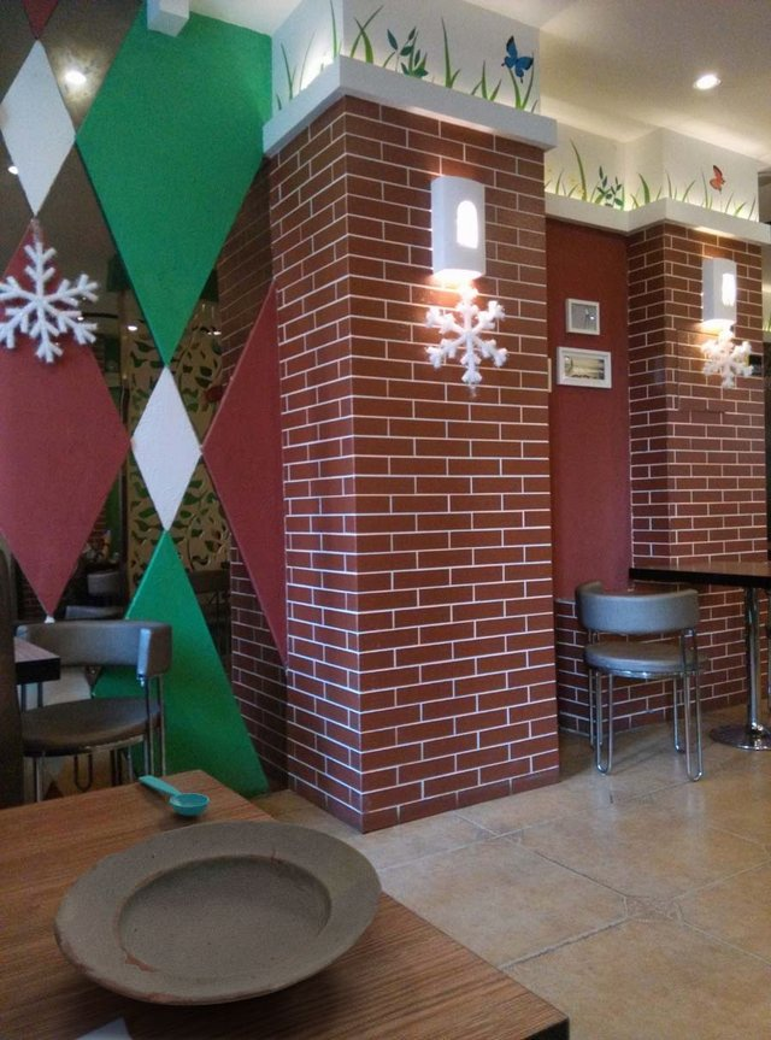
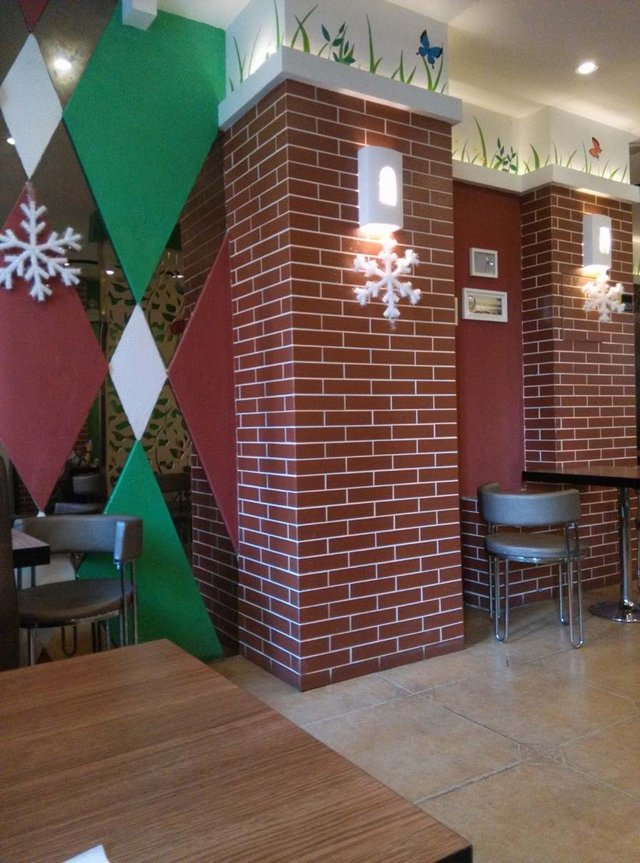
- plate [53,819,383,1006]
- spoon [137,774,211,817]
